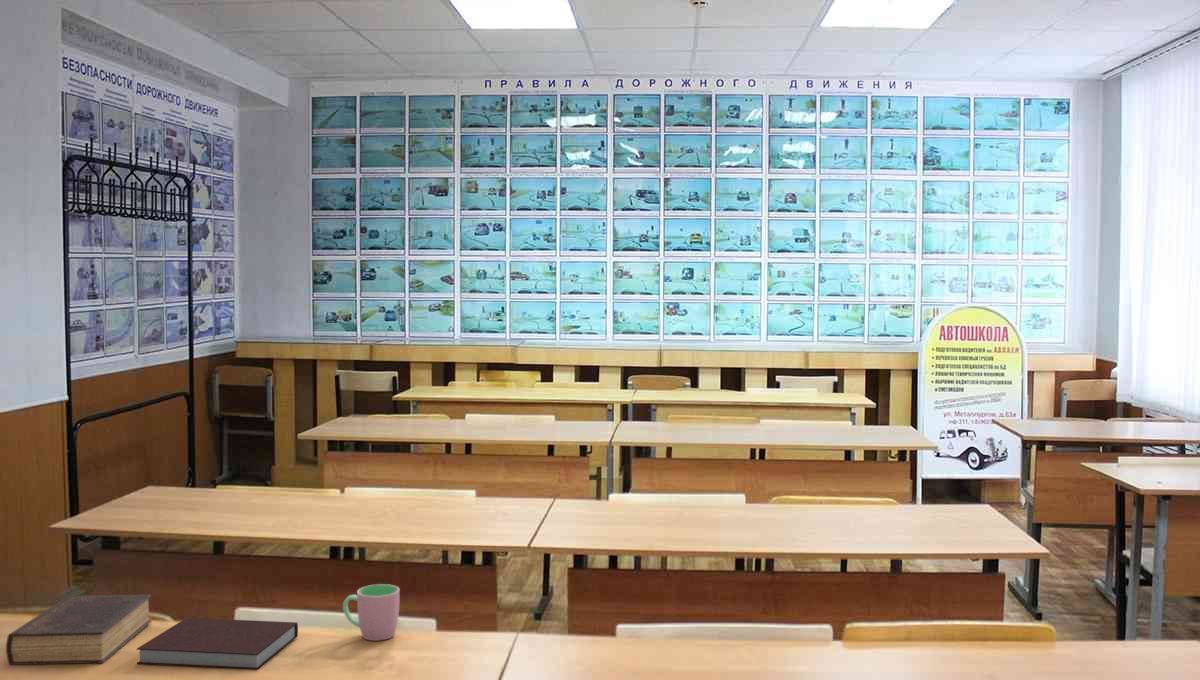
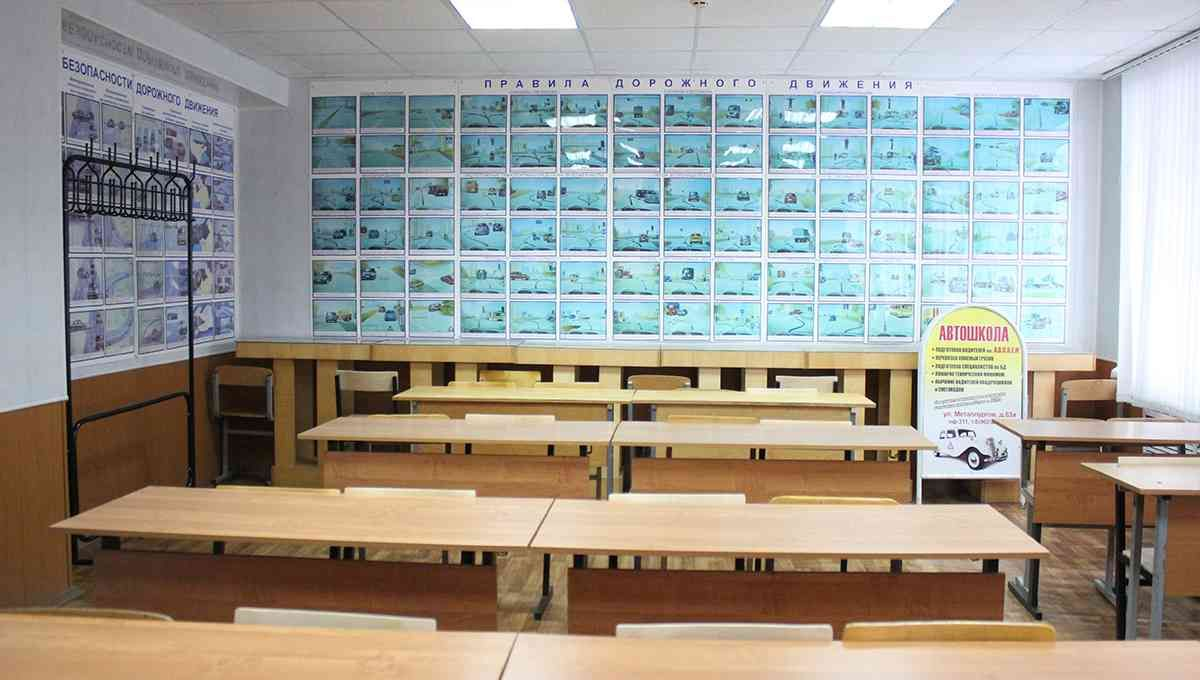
- book [5,594,152,666]
- notebook [136,617,299,671]
- cup [342,583,400,642]
